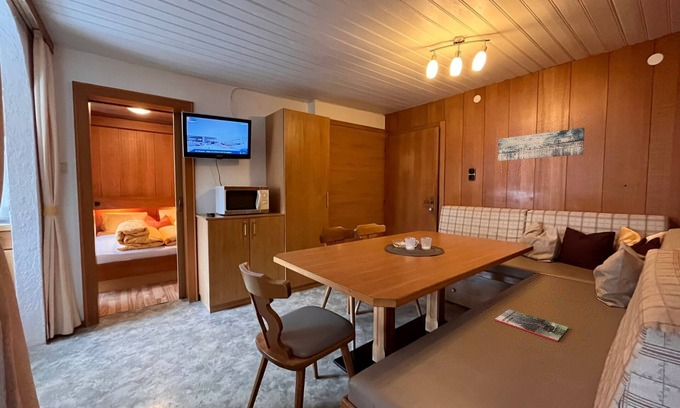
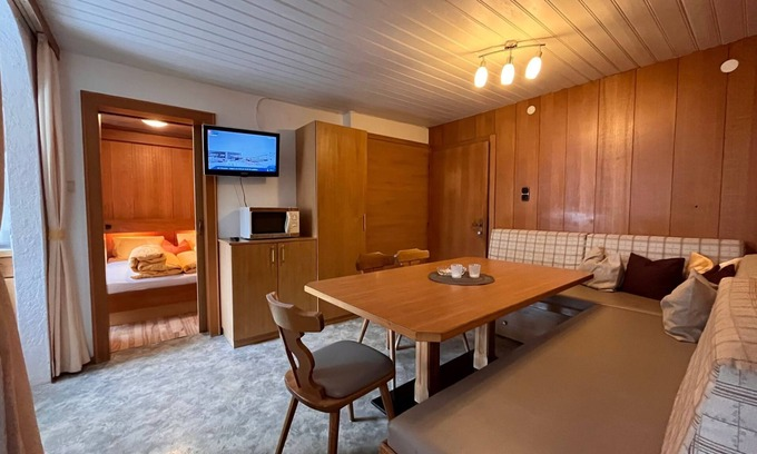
- wall art [497,127,586,162]
- magazine [494,308,569,343]
